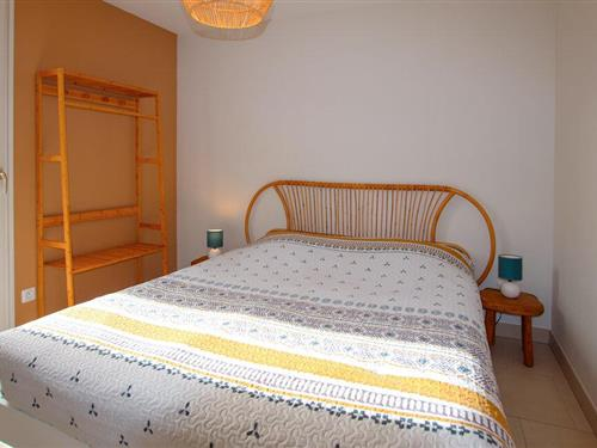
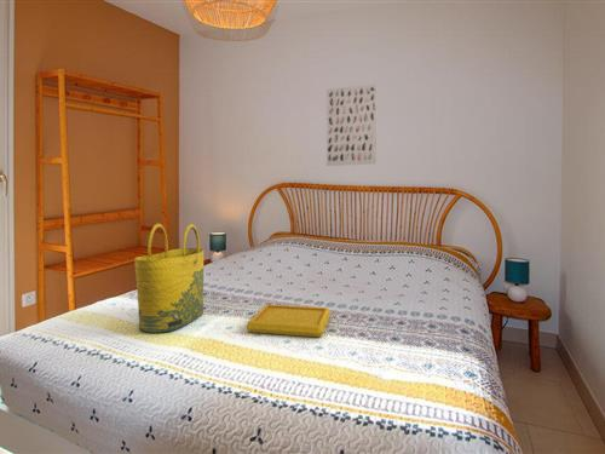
+ tote bag [133,223,204,334]
+ wall art [325,84,379,167]
+ serving tray [246,304,332,339]
